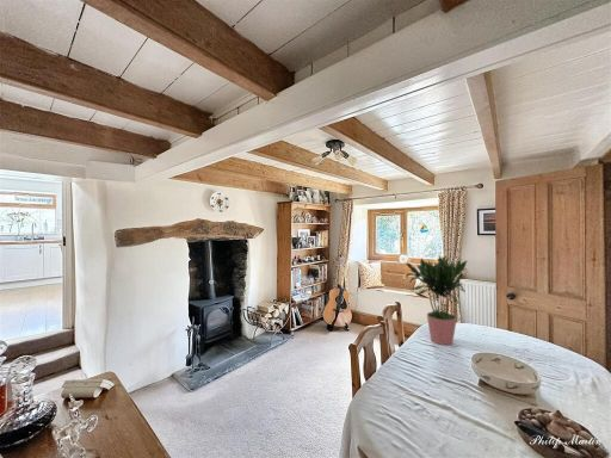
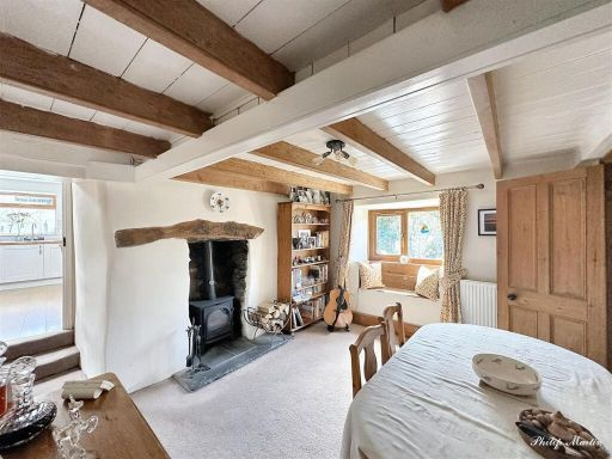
- potted plant [405,254,469,346]
